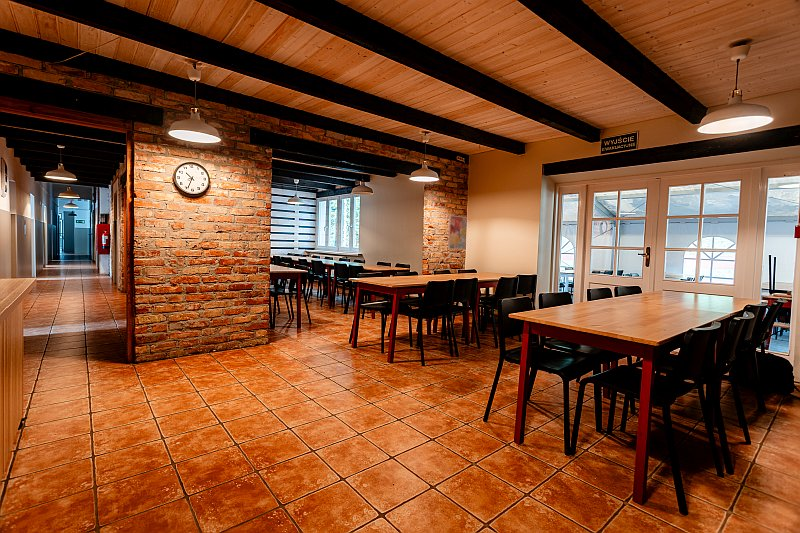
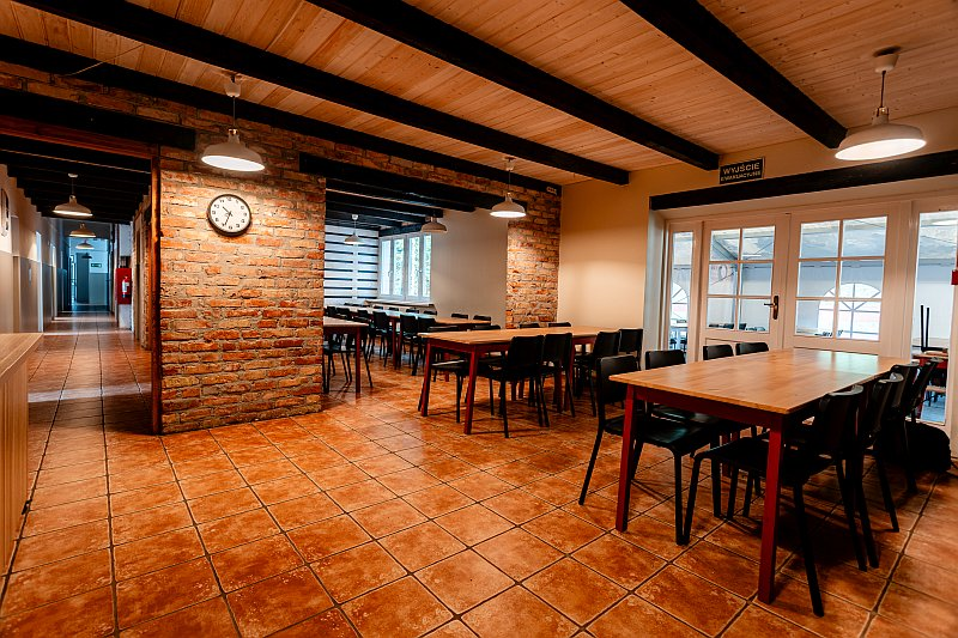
- wall art [447,214,468,251]
